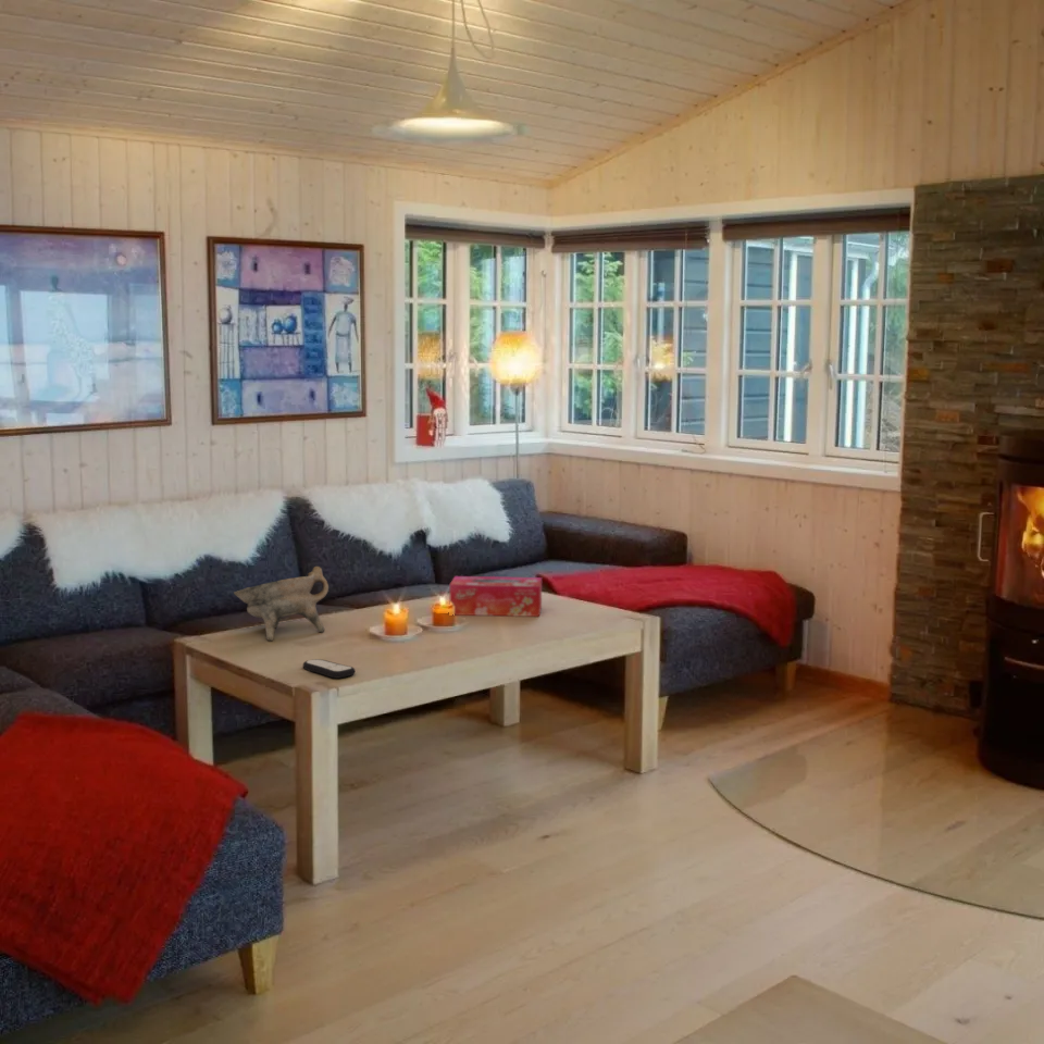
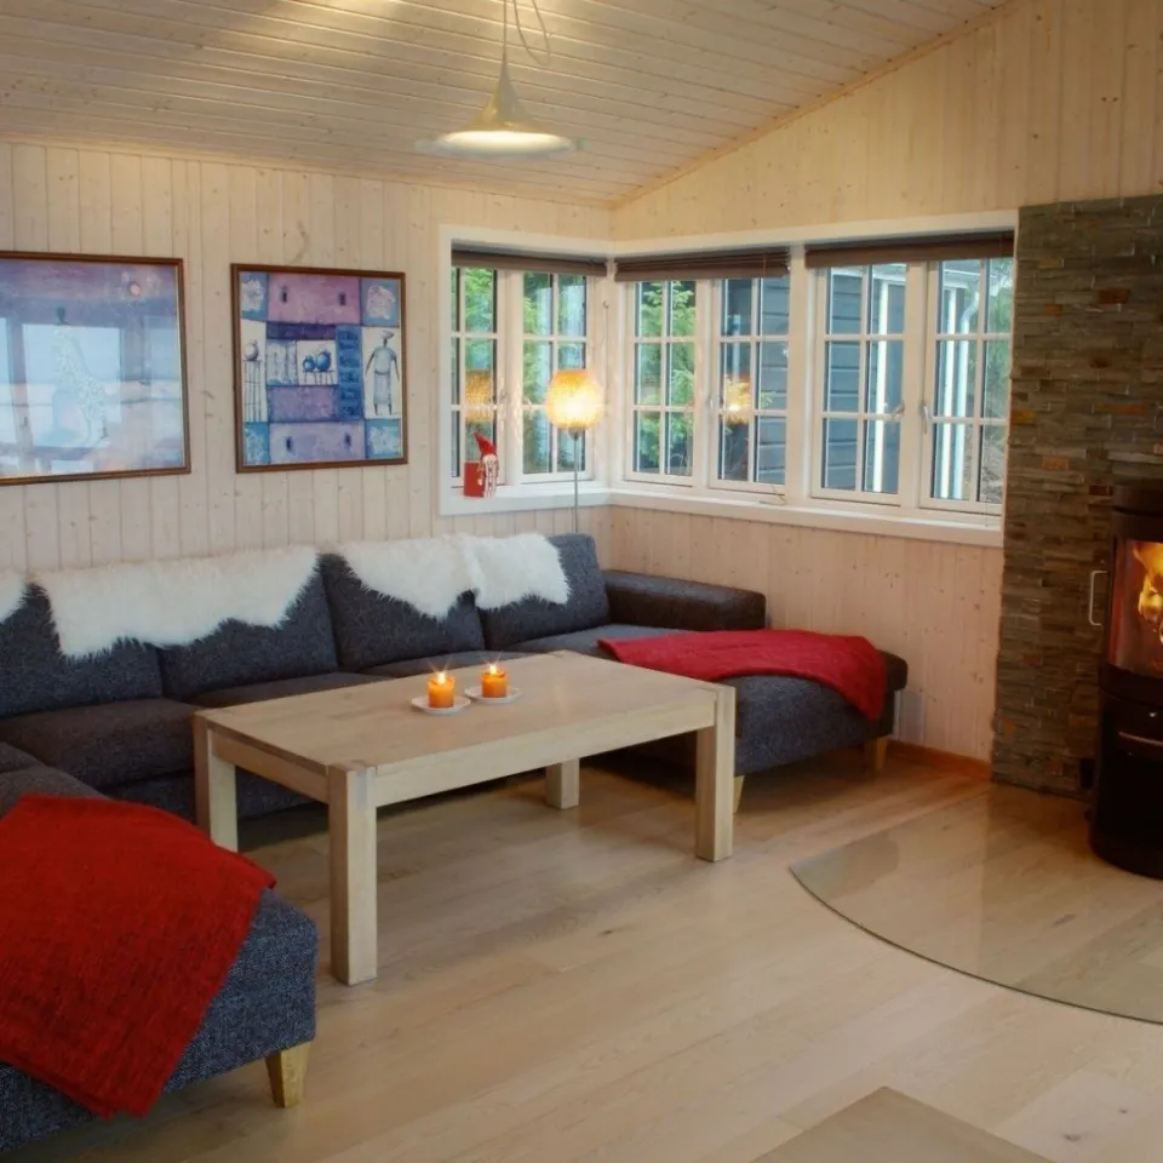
- remote control [302,658,357,680]
- tissue box [449,575,543,618]
- bowl [233,566,330,642]
